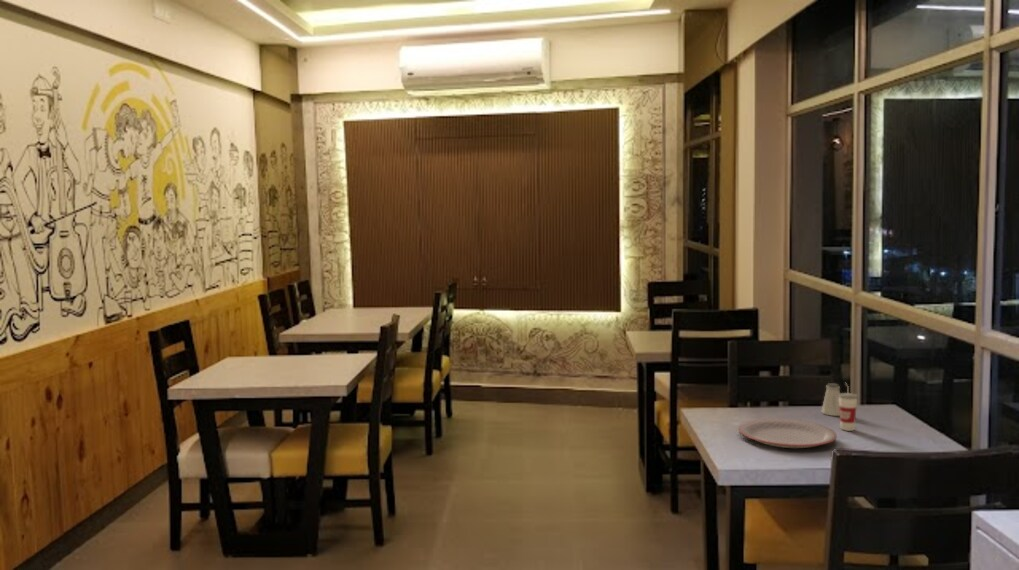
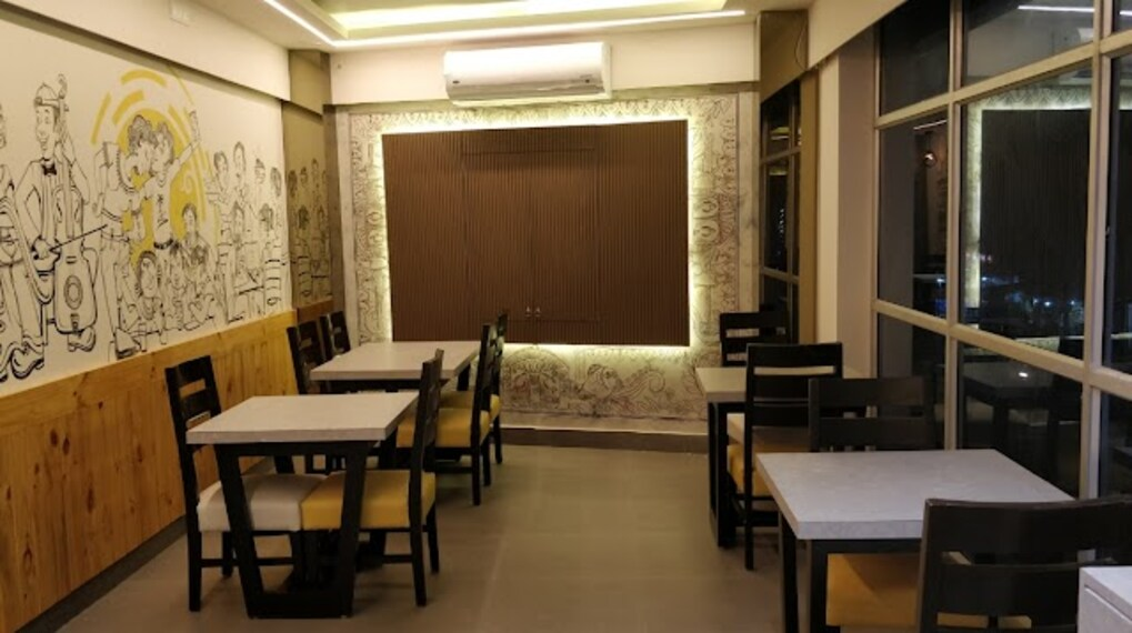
- cup [839,382,859,432]
- saltshaker [820,382,841,417]
- plate [737,418,838,449]
